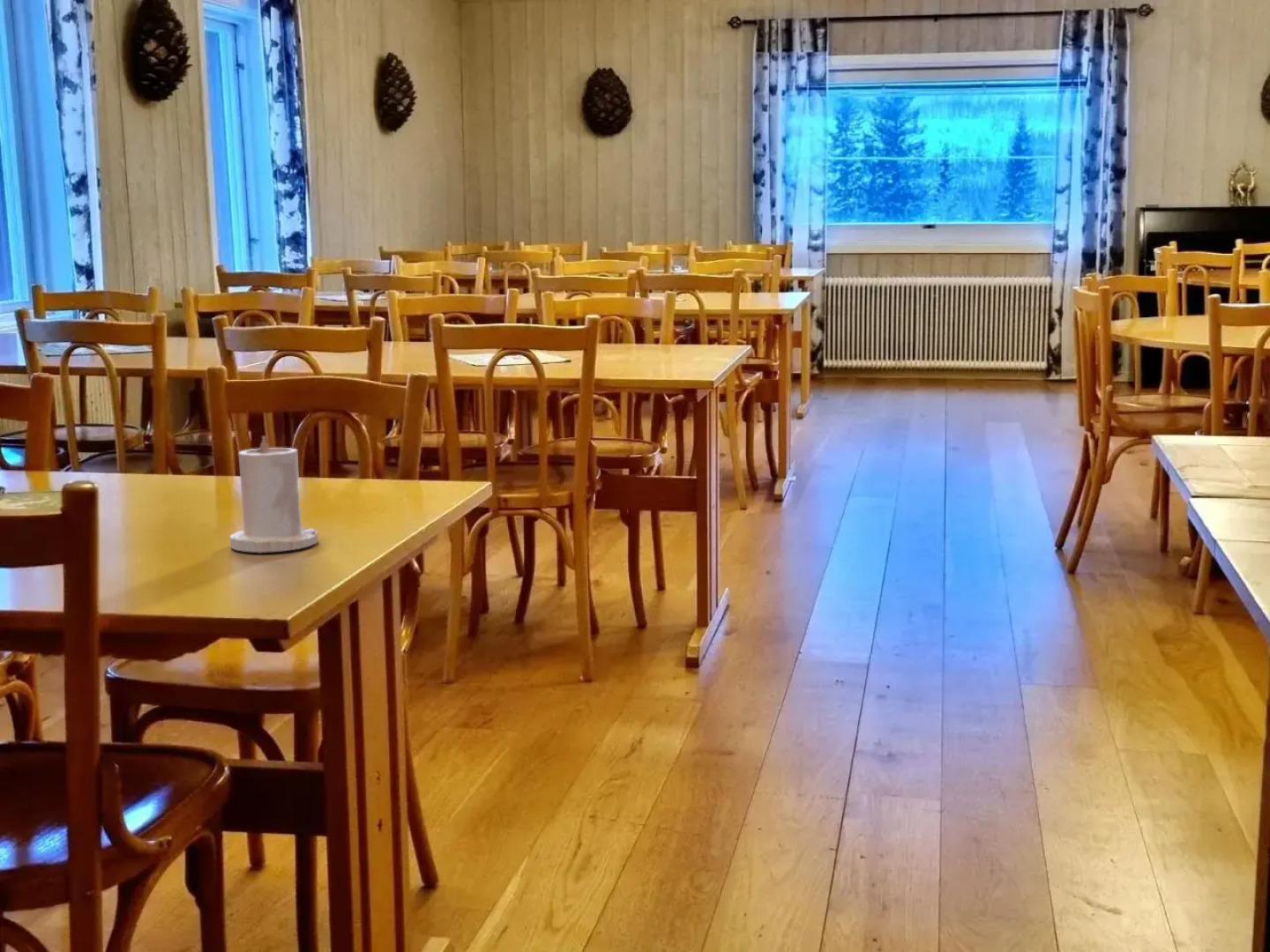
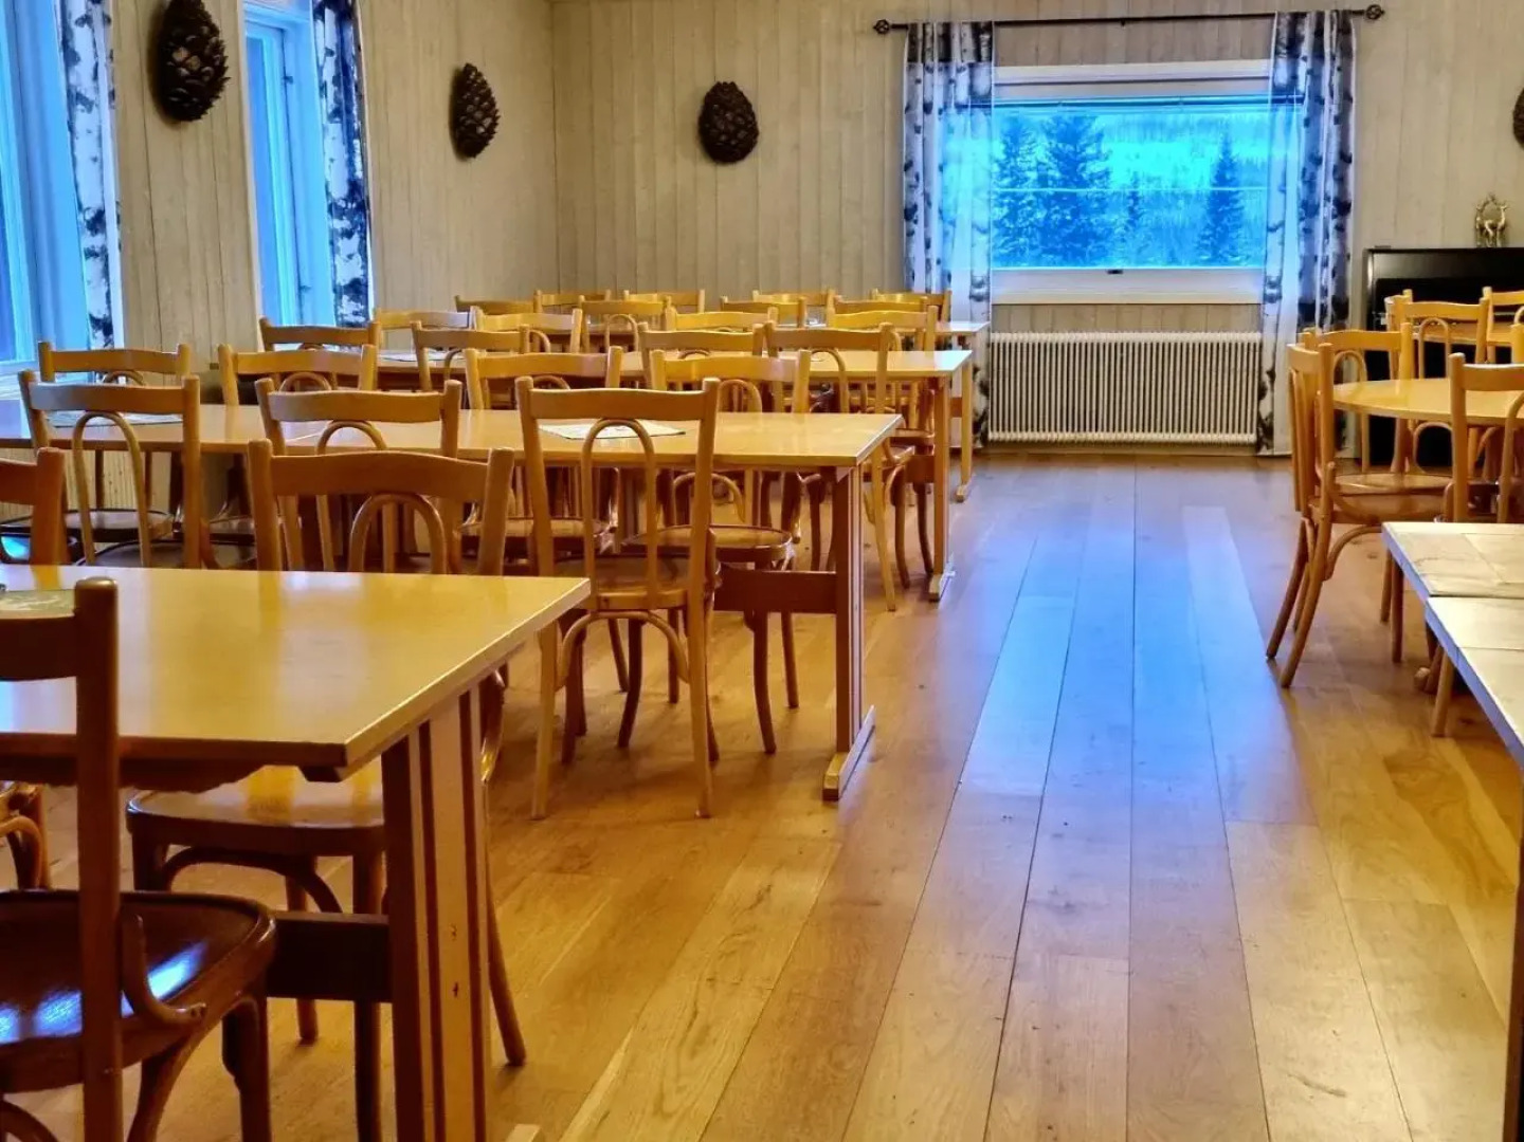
- candle [229,435,319,554]
